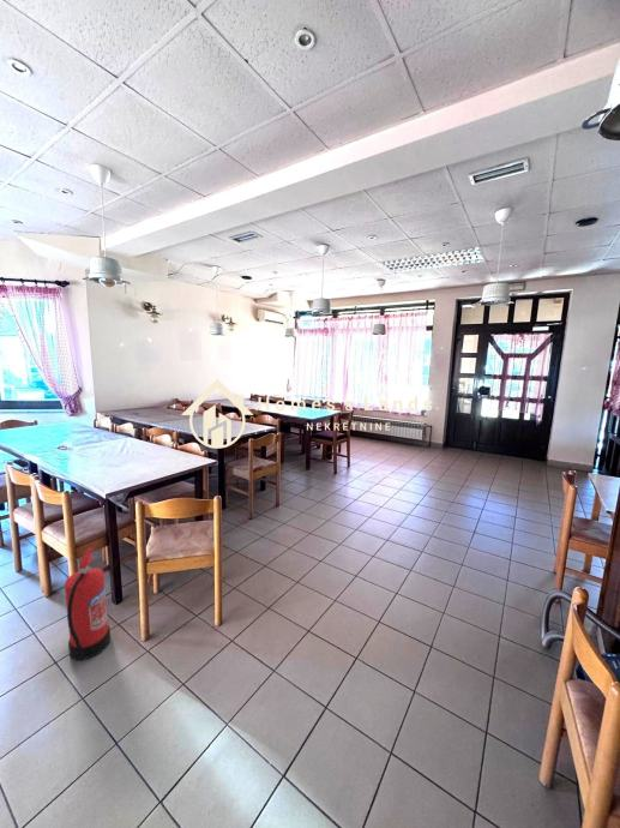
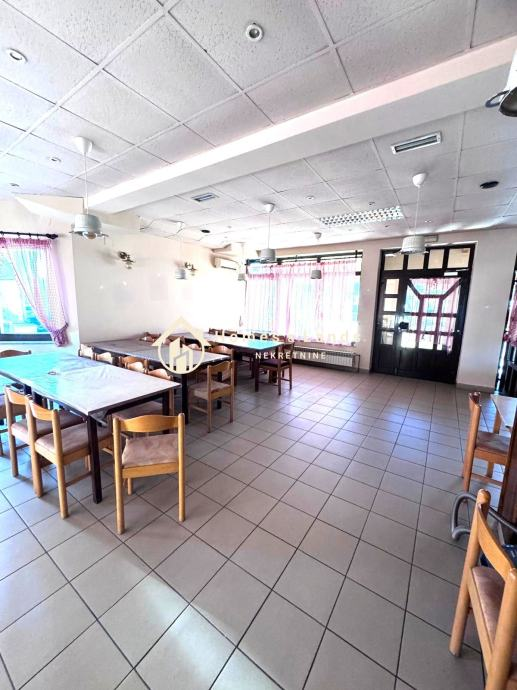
- fire extinguisher [64,546,112,661]
